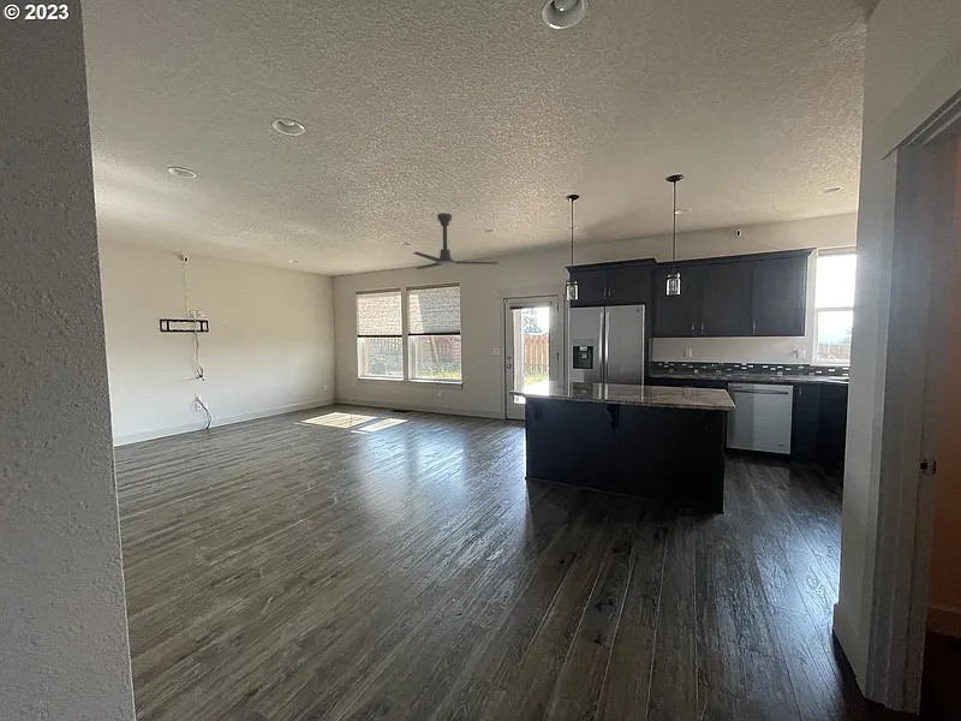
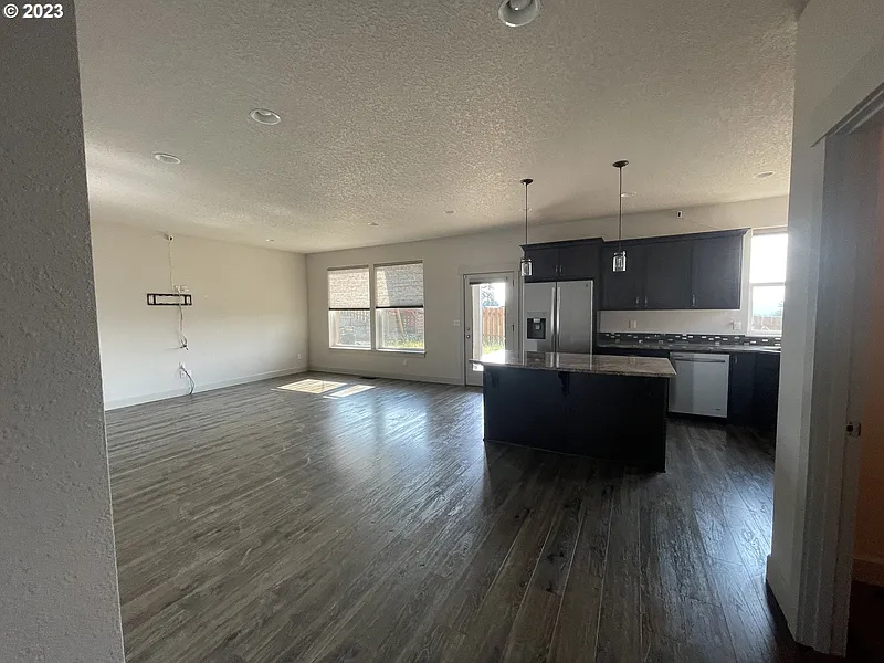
- ceiling fan [412,211,500,270]
